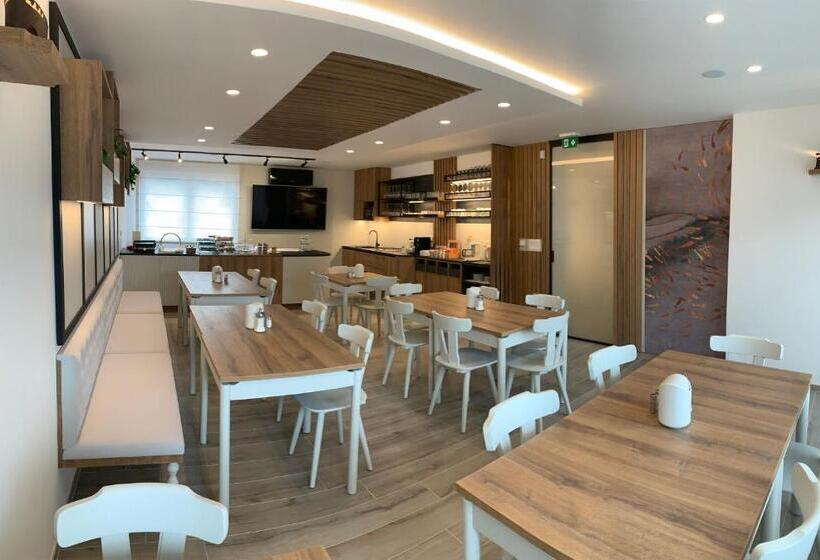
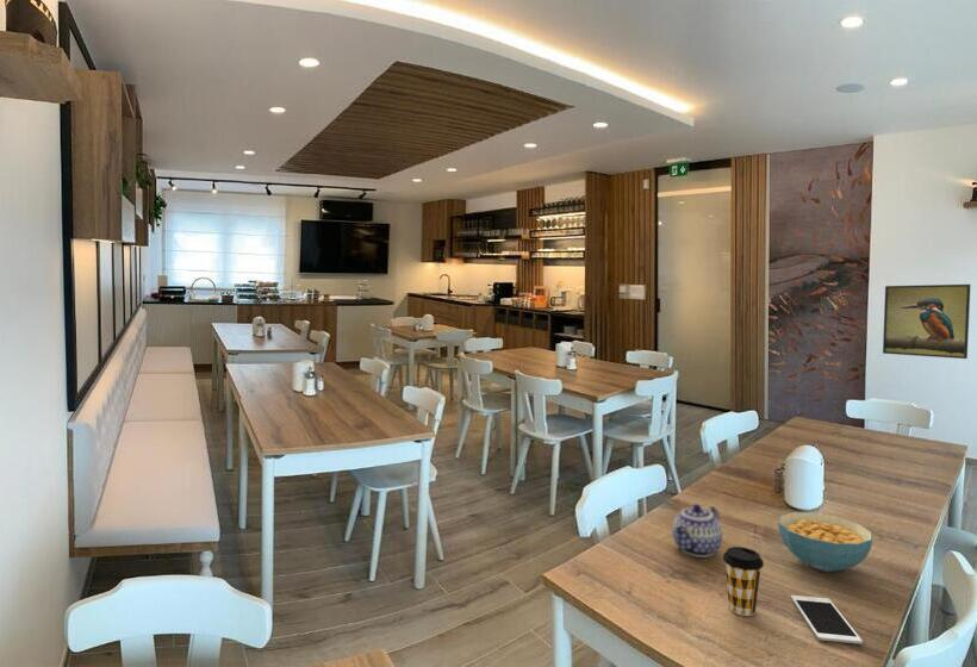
+ cereal bowl [777,511,873,573]
+ cell phone [790,594,864,646]
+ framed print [882,283,972,360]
+ teapot [671,503,723,559]
+ coffee cup [722,546,765,617]
